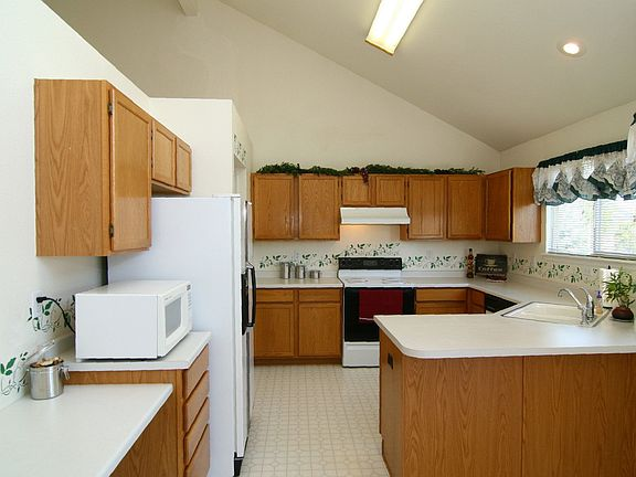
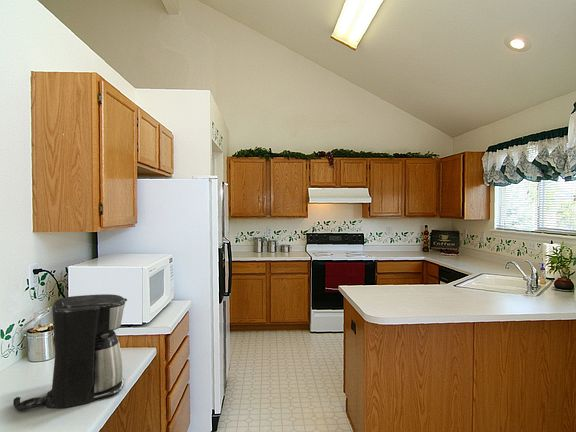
+ coffee maker [12,293,128,411]
